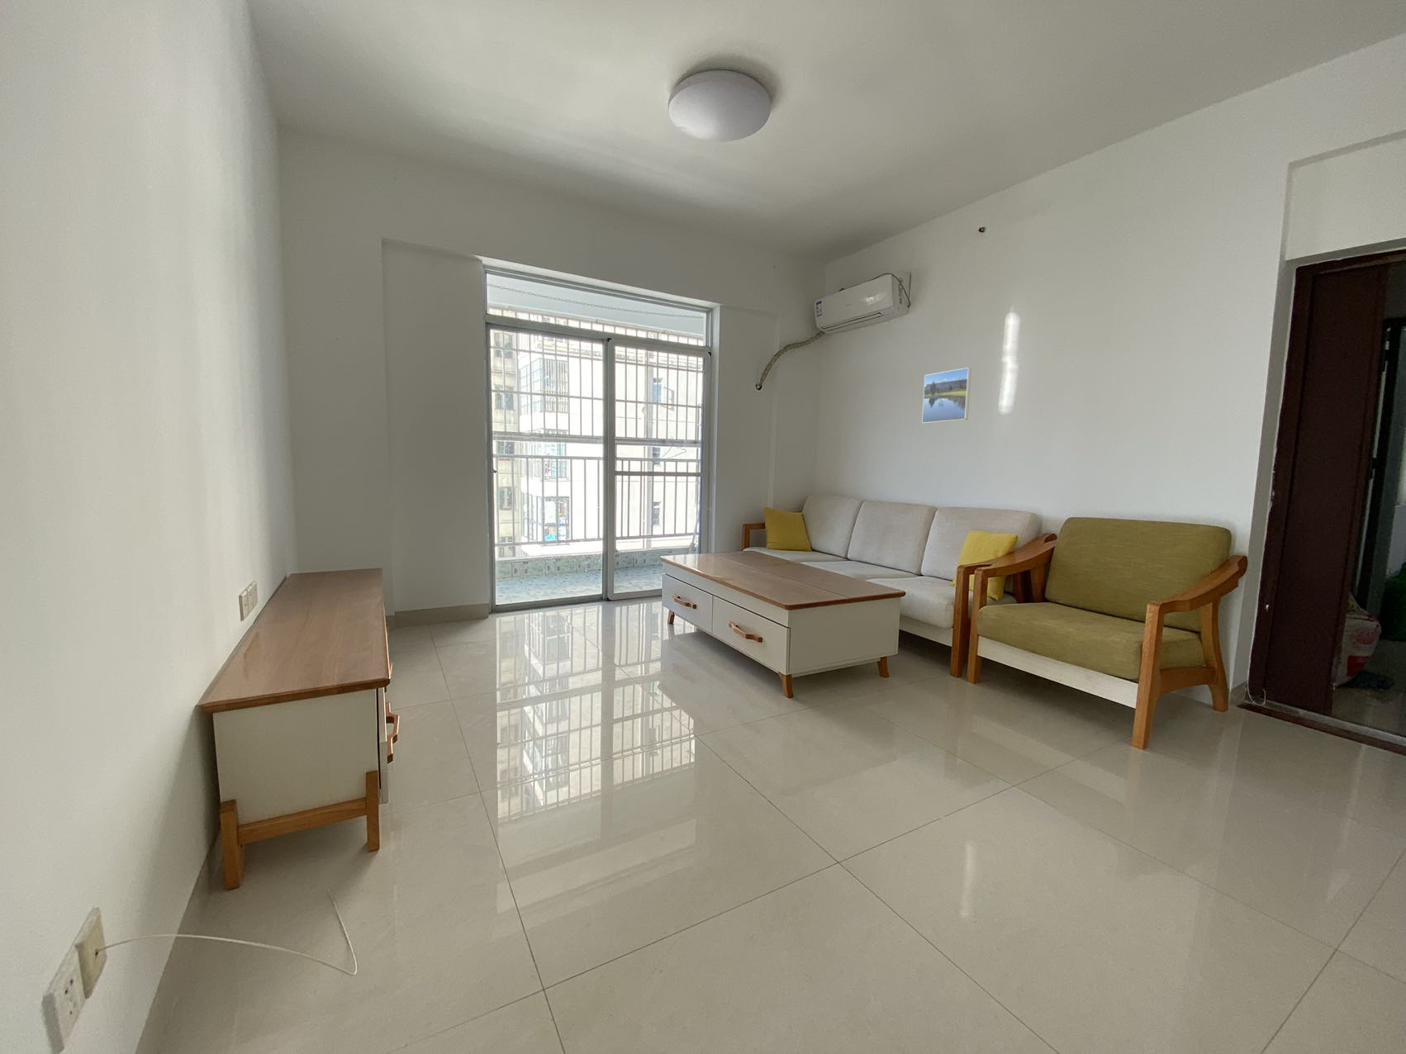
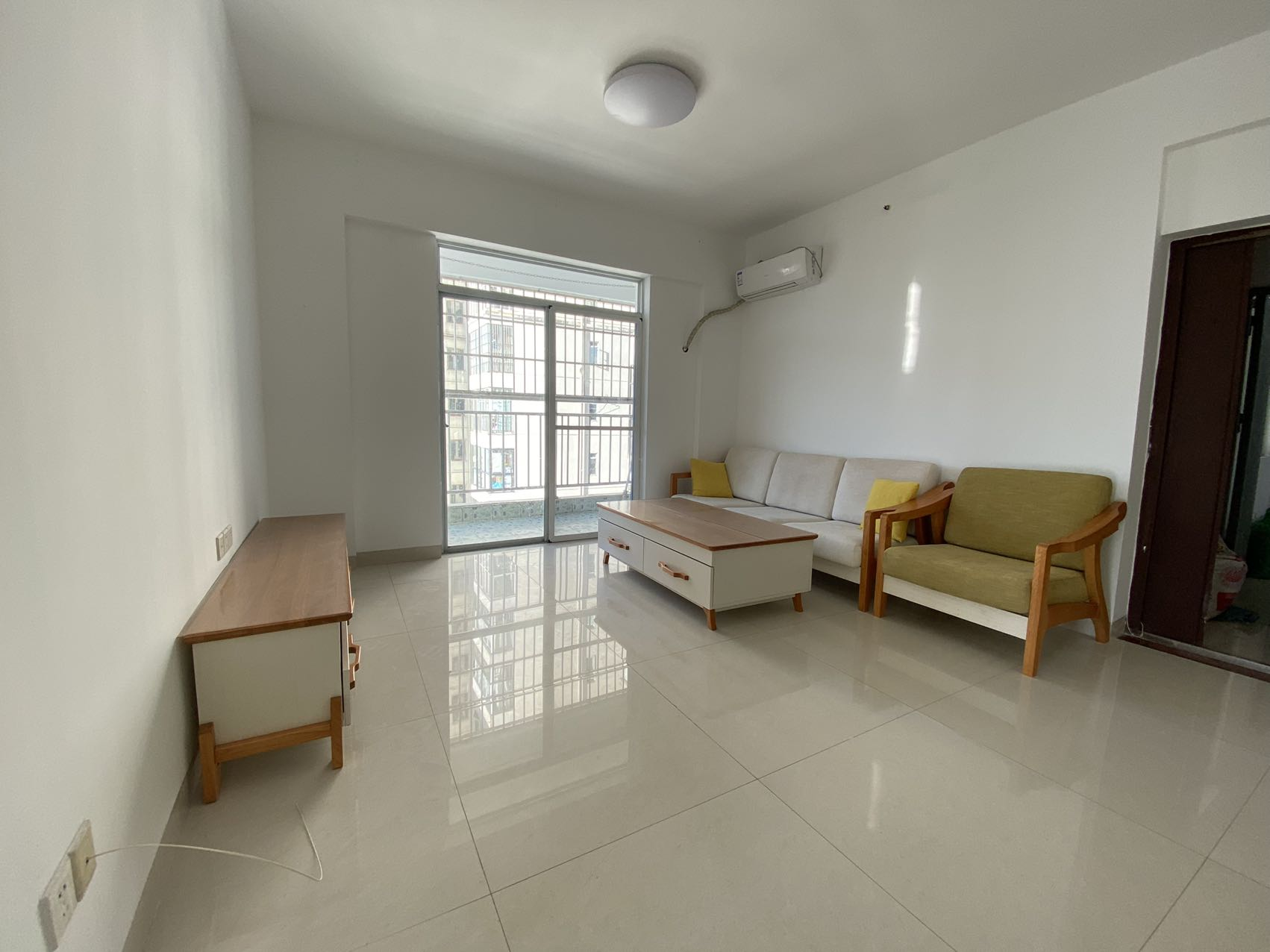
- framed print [921,366,972,424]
